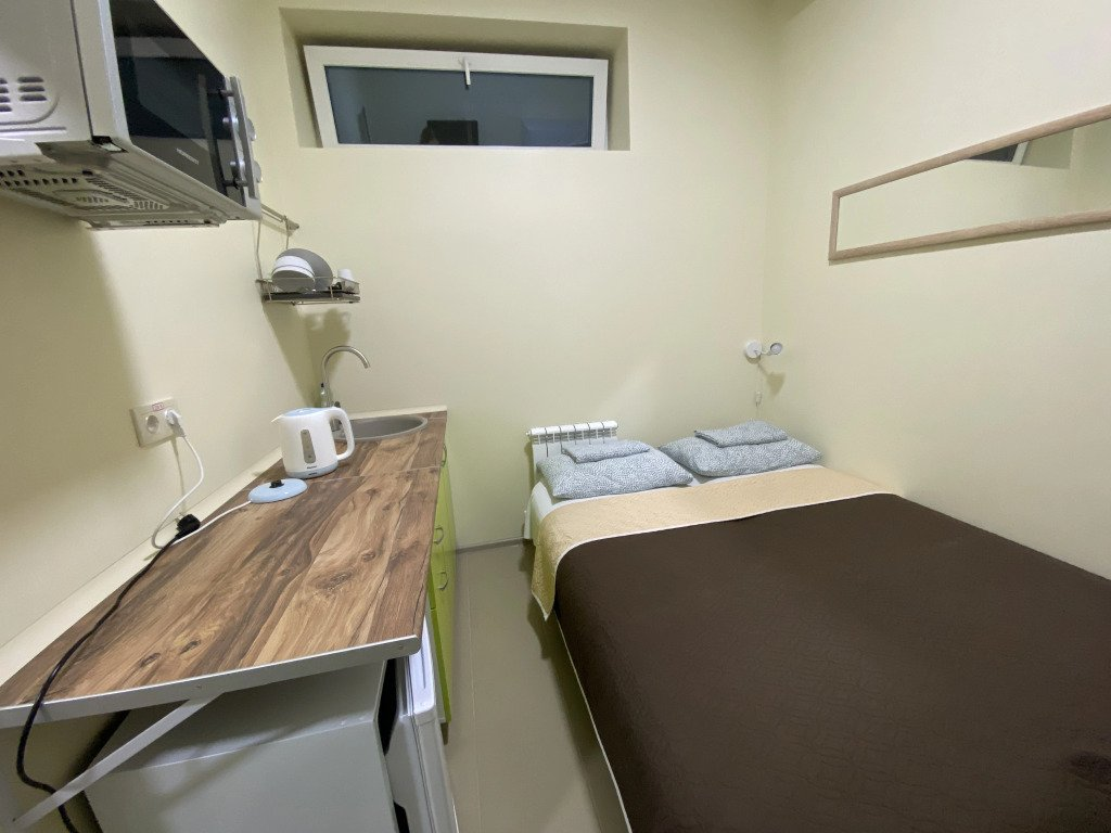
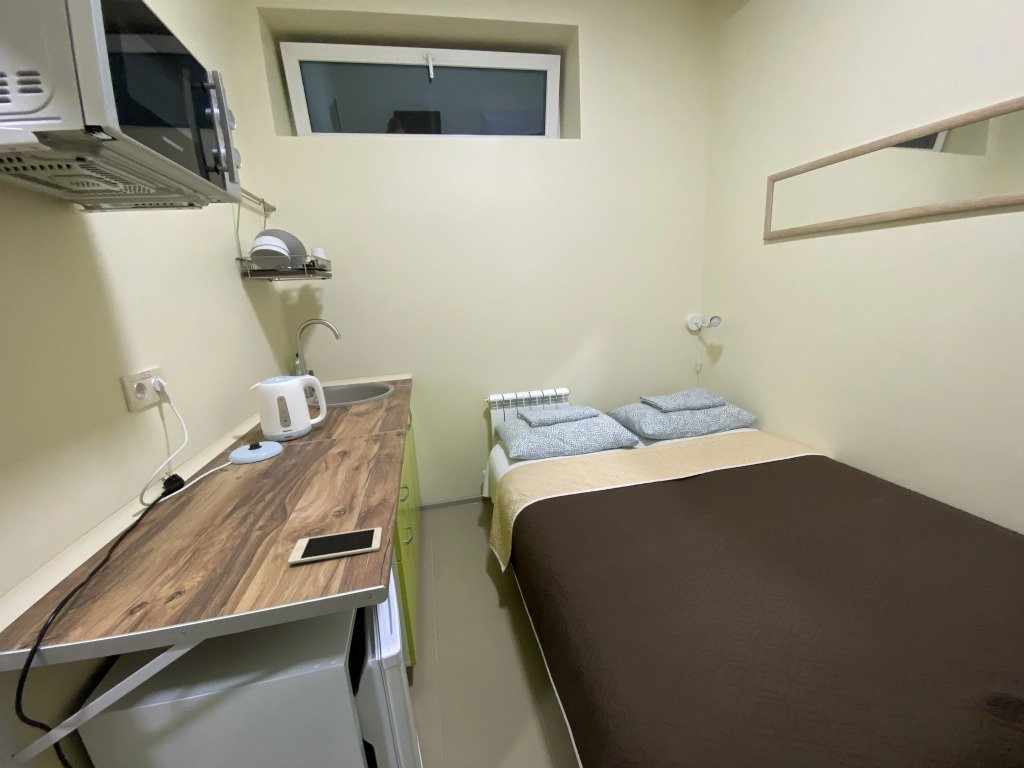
+ cell phone [287,526,383,565]
